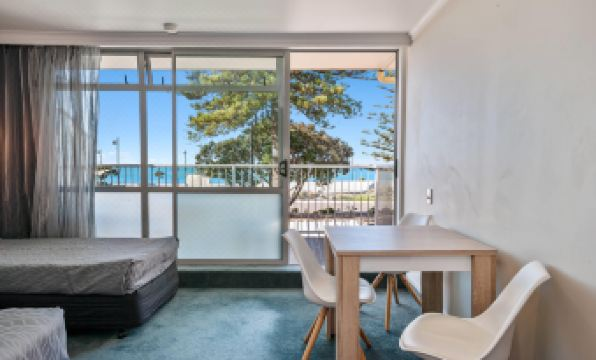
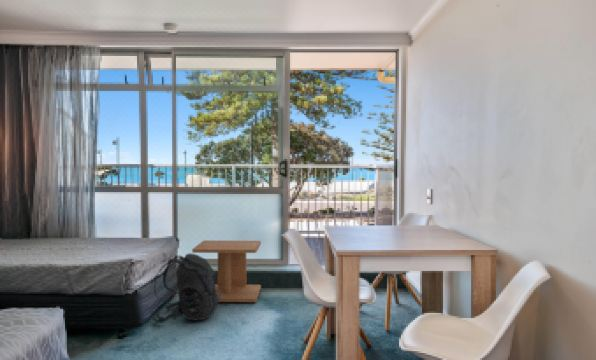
+ side table [191,239,262,303]
+ backpack [151,252,221,324]
